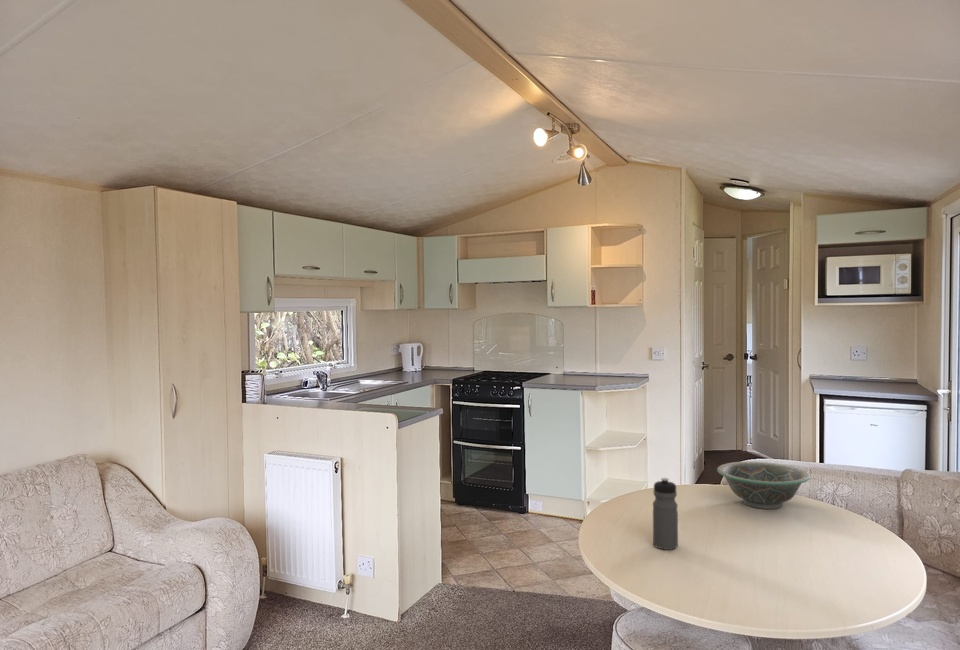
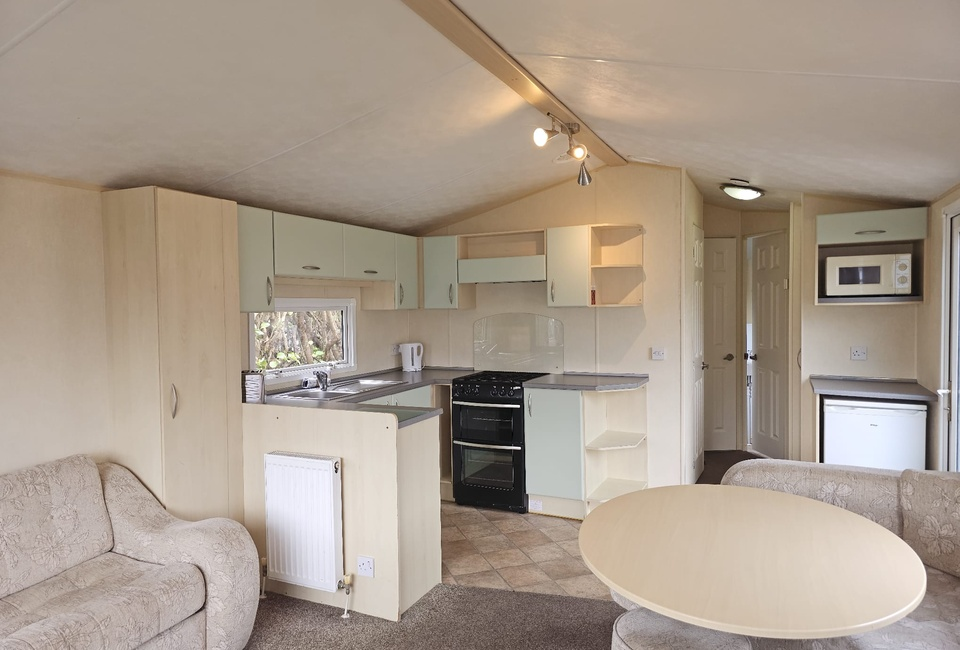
- decorative bowl [716,461,811,510]
- water bottle [652,477,679,551]
